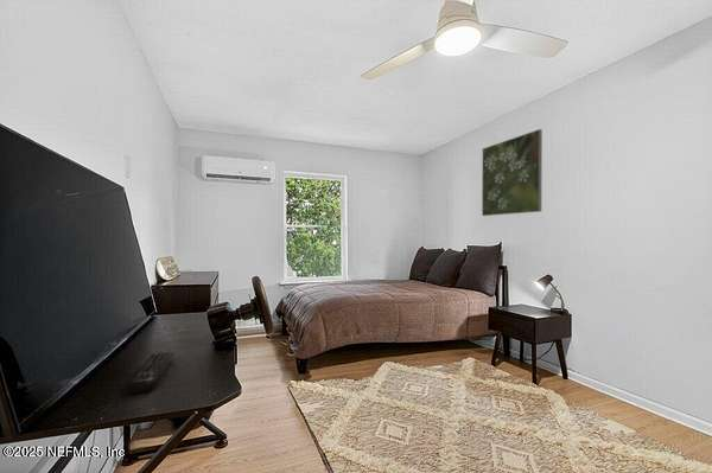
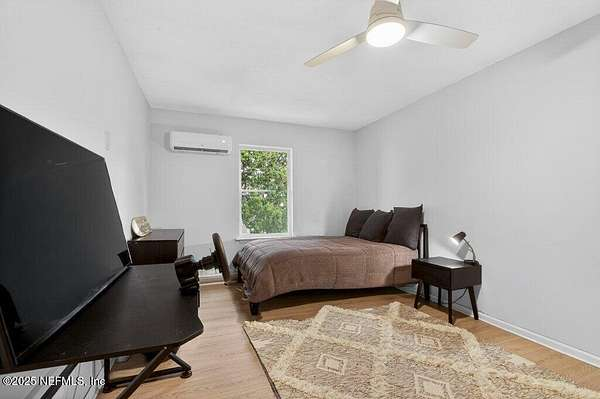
- remote control [127,351,174,396]
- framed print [481,128,543,217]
